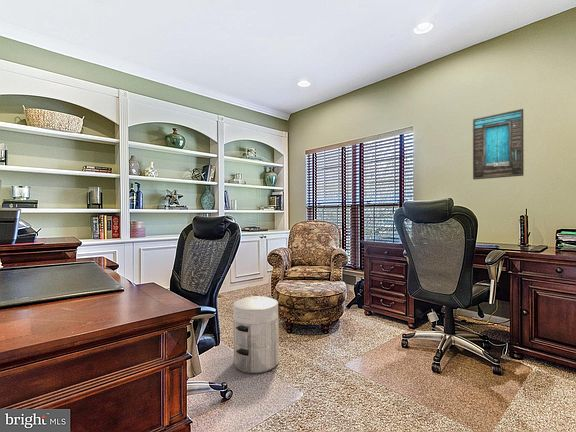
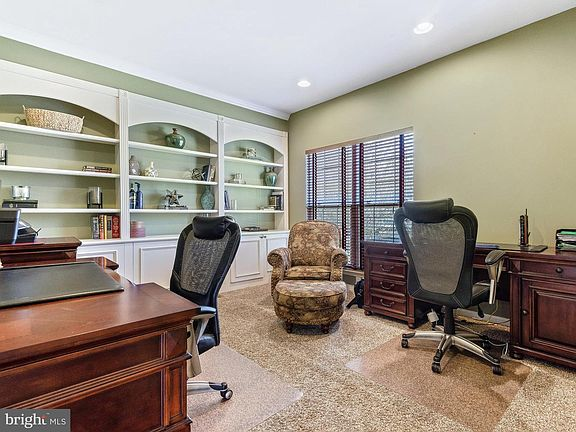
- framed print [472,108,525,181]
- waste bin [232,293,280,374]
